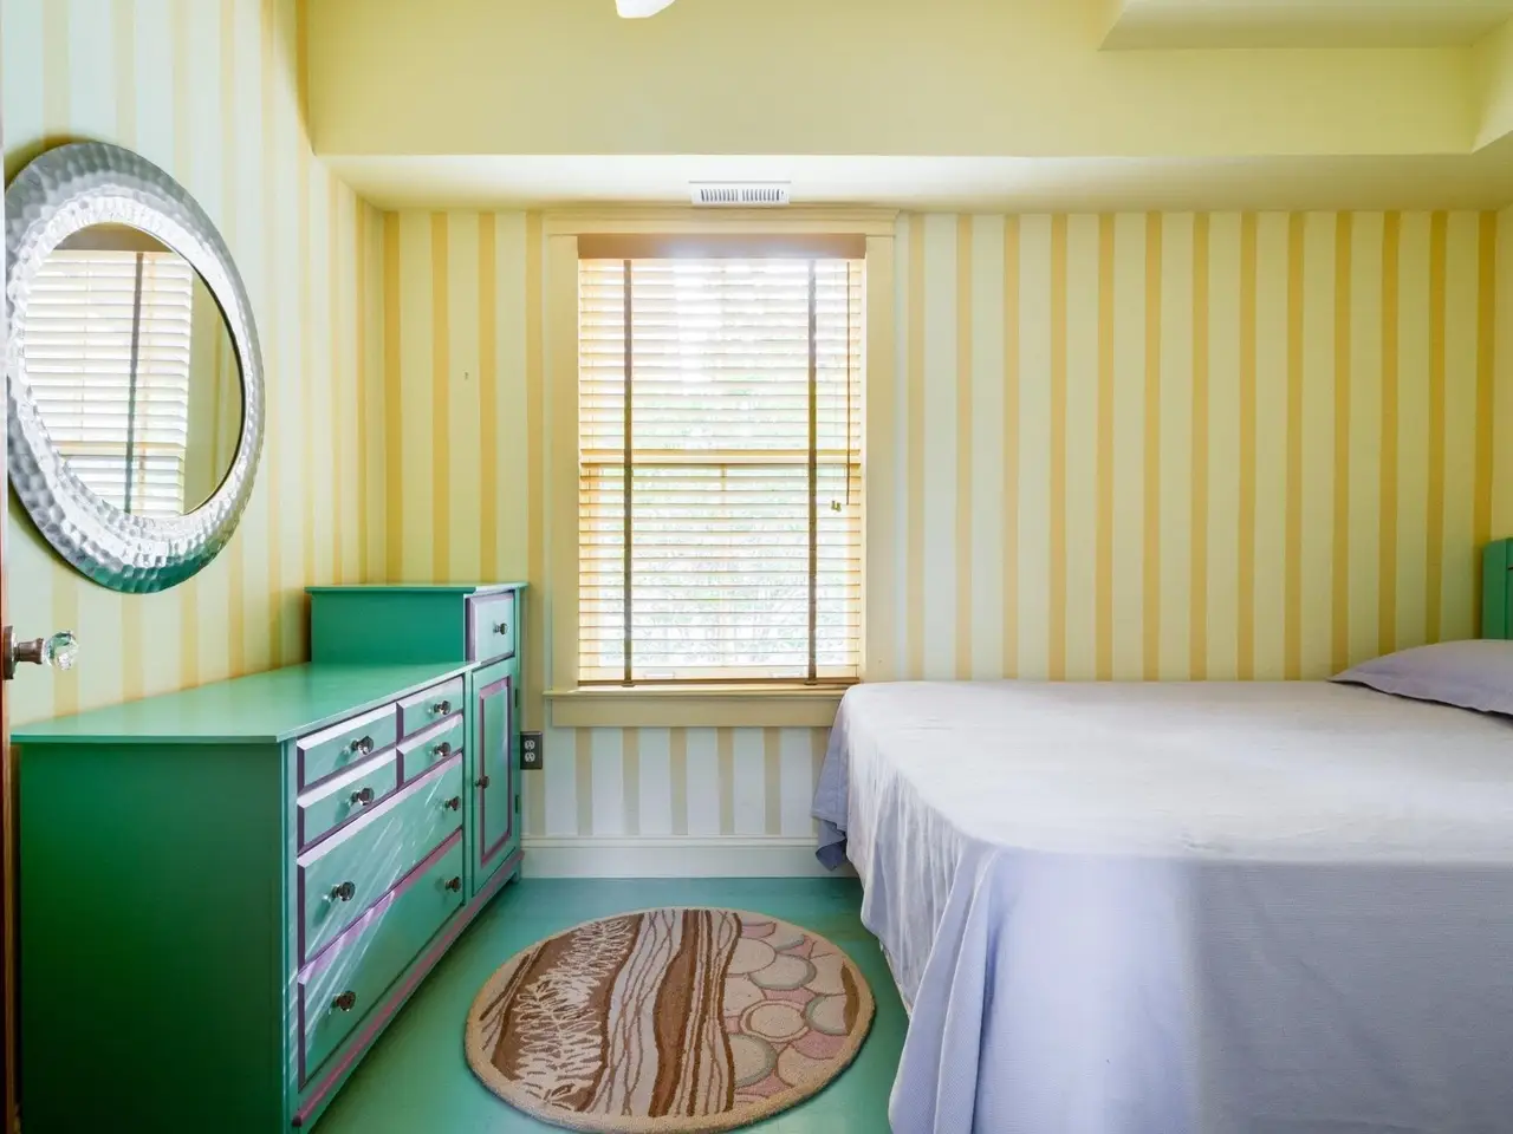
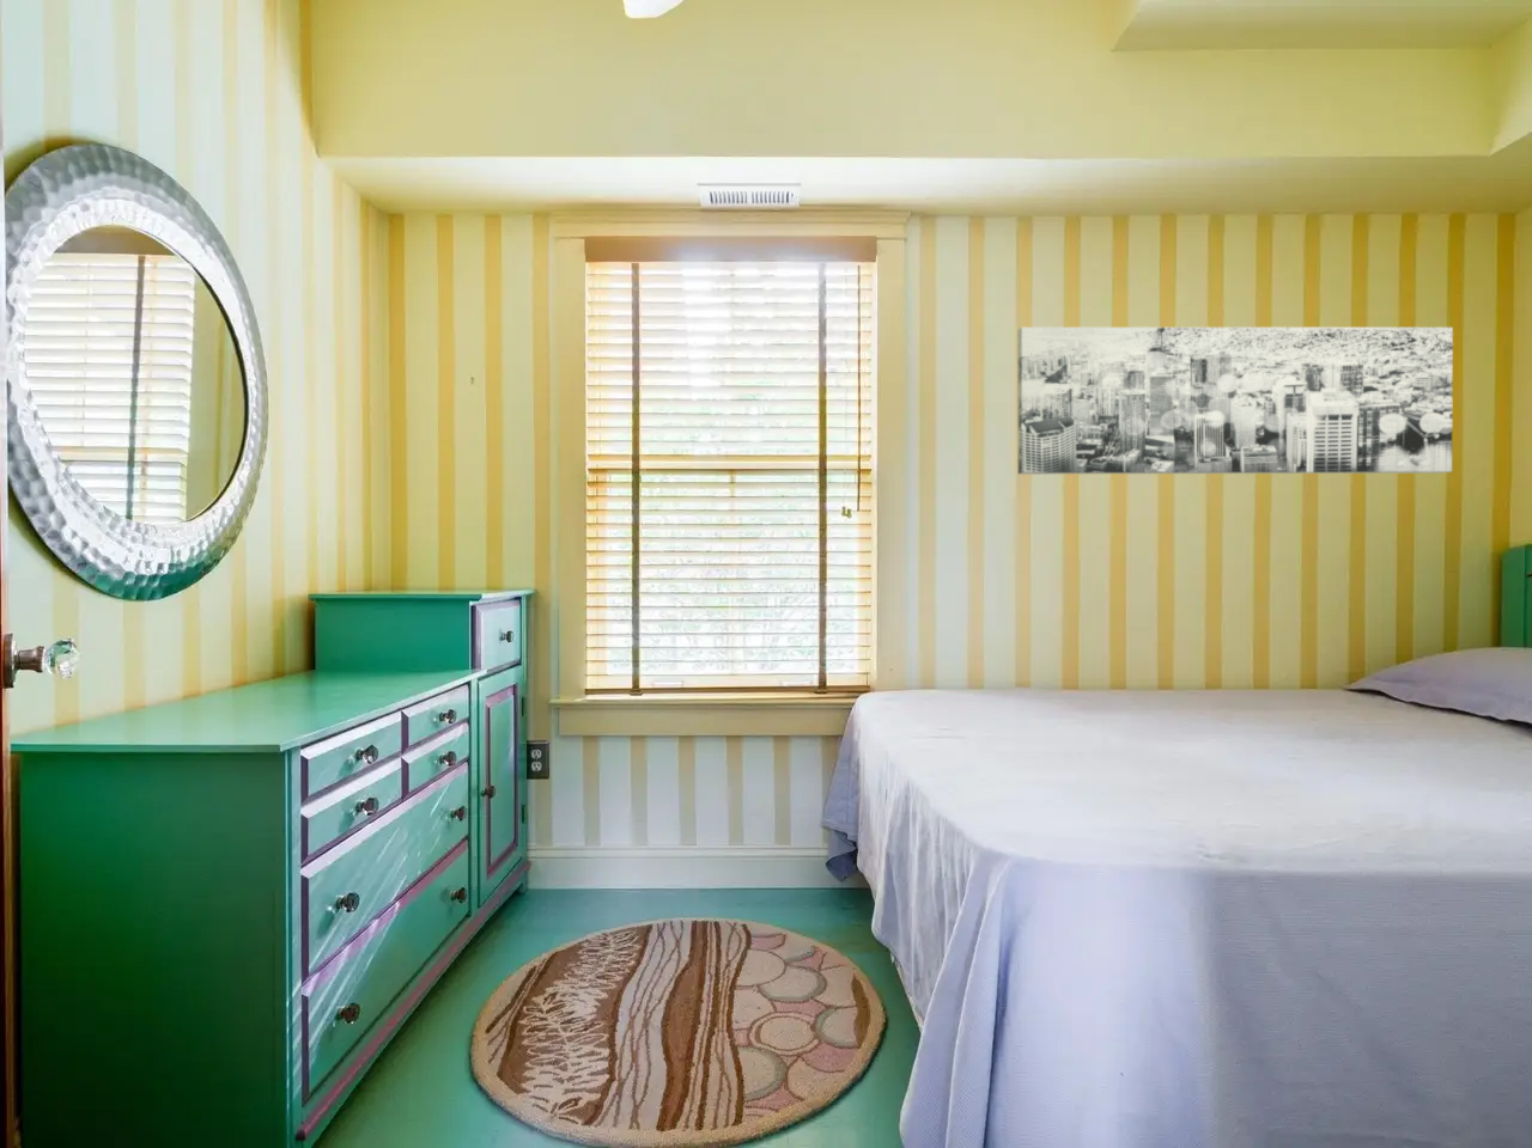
+ wall art [1016,327,1455,476]
